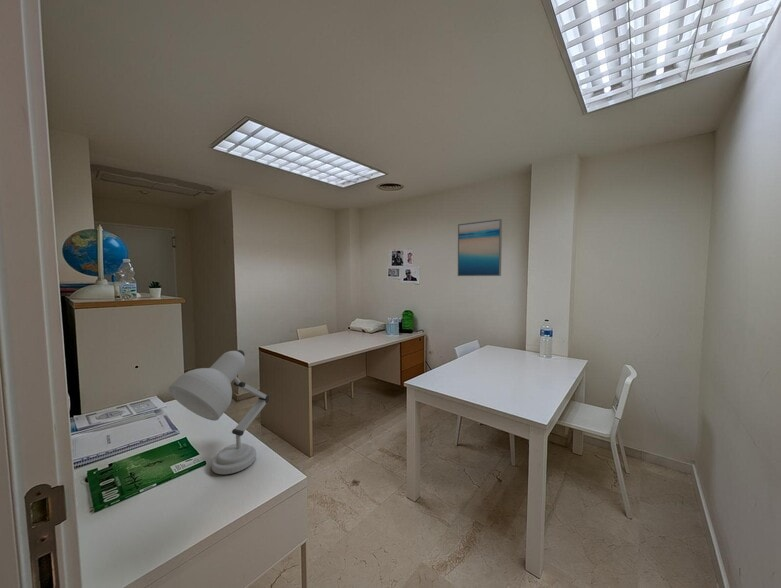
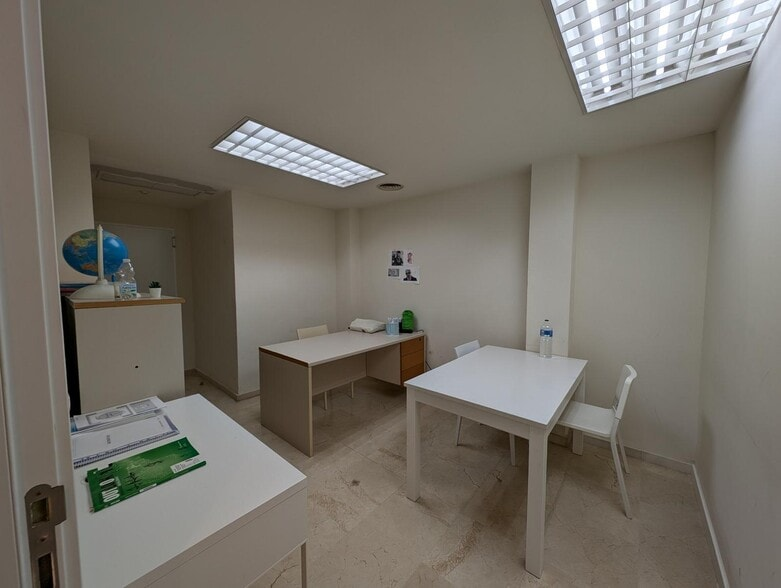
- desk lamp [168,349,270,475]
- wall art [457,218,503,277]
